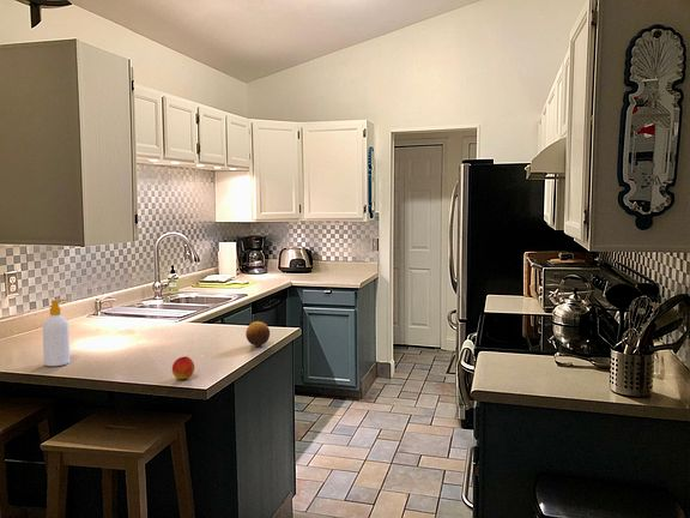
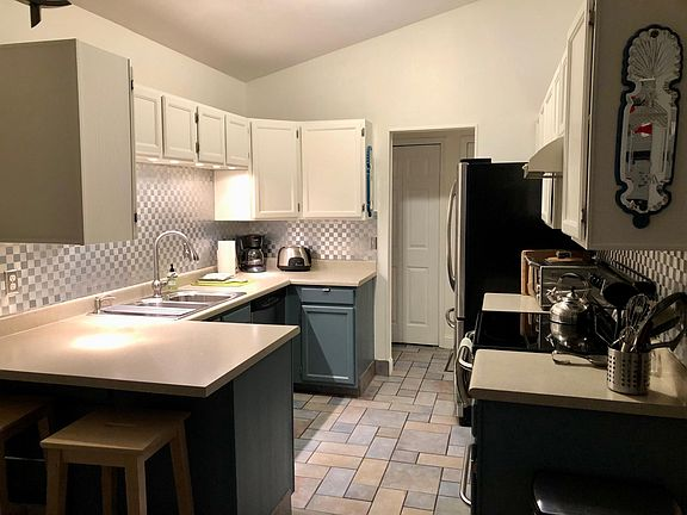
- soap bottle [42,299,71,367]
- fruit [244,320,271,347]
- peach [171,355,195,380]
